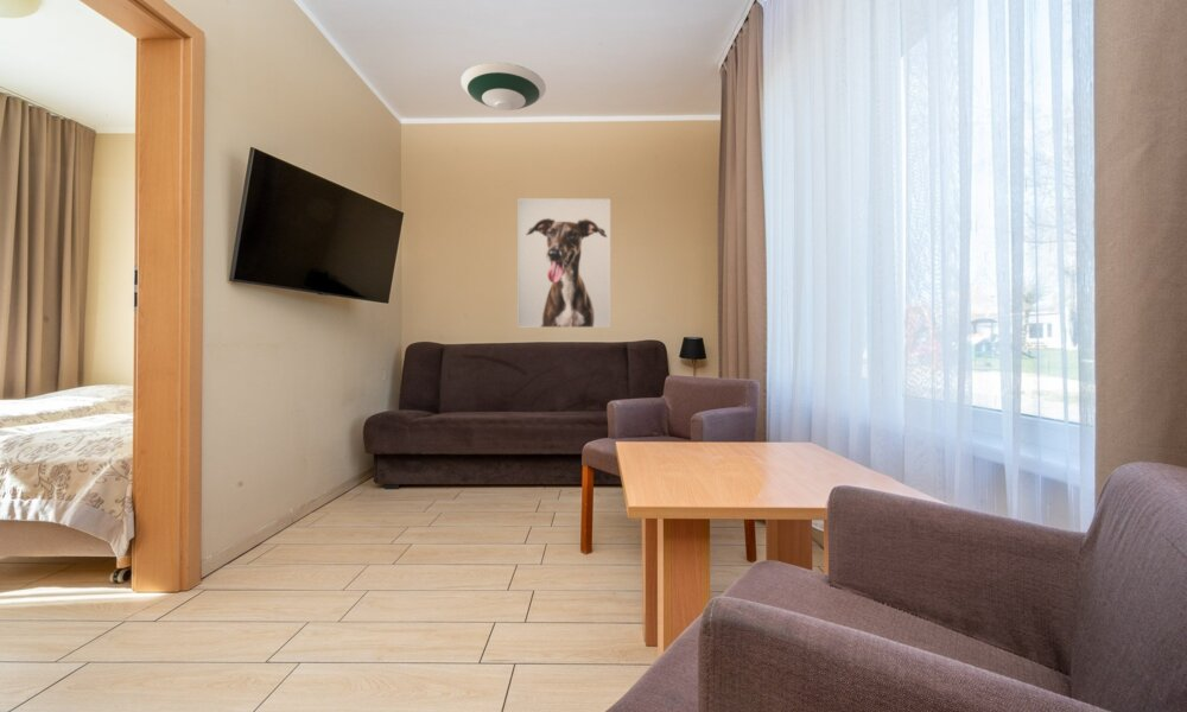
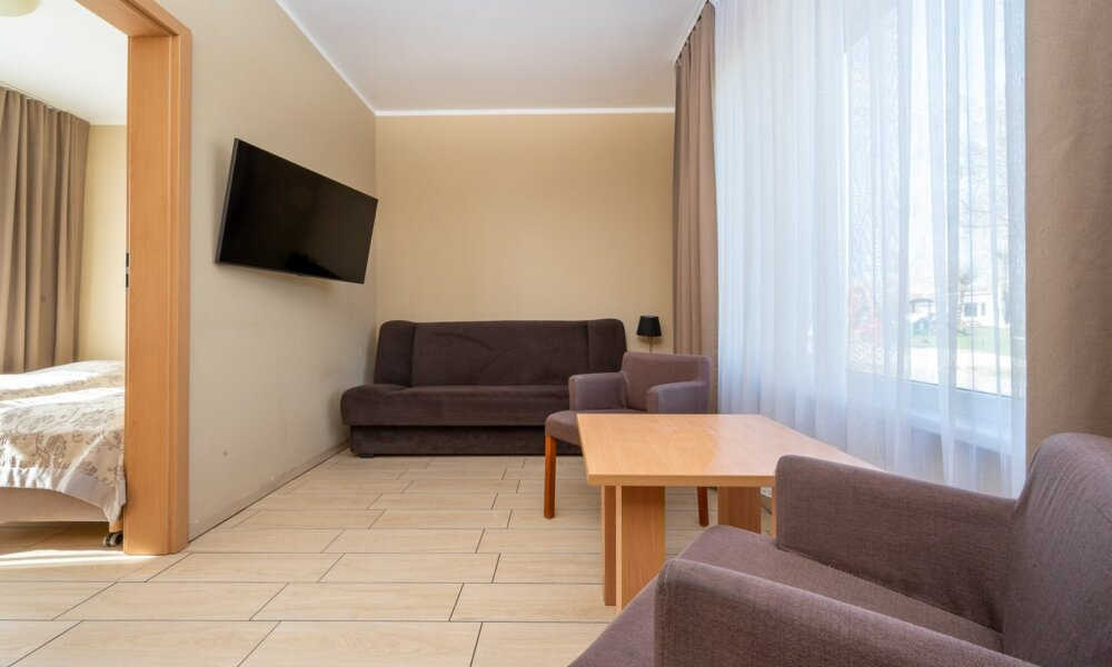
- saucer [459,62,547,112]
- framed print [516,197,611,329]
